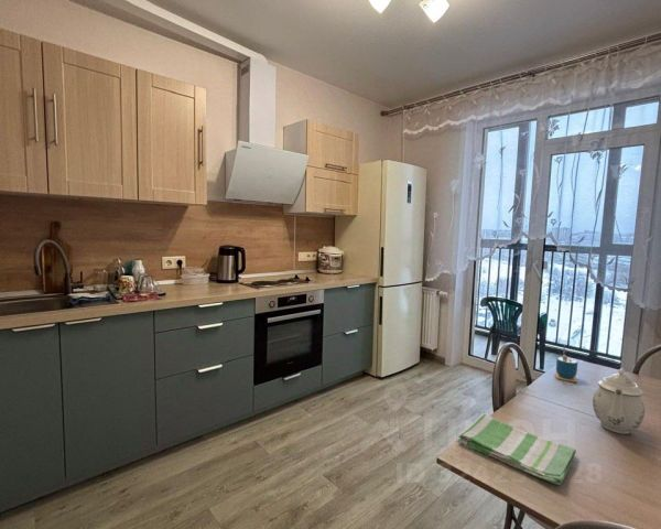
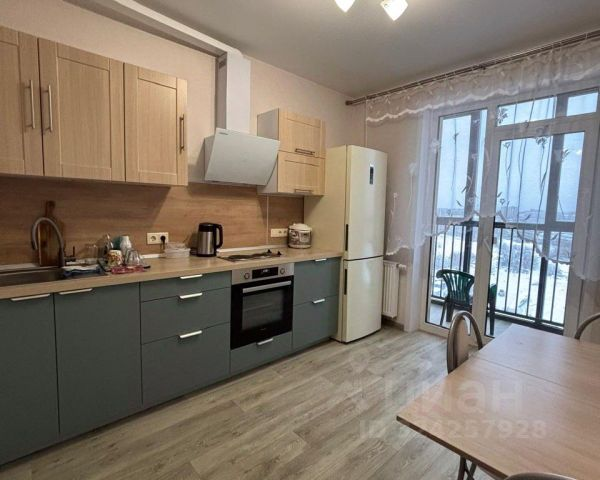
- teapot [592,367,646,435]
- cup [554,345,579,384]
- dish towel [457,412,577,486]
